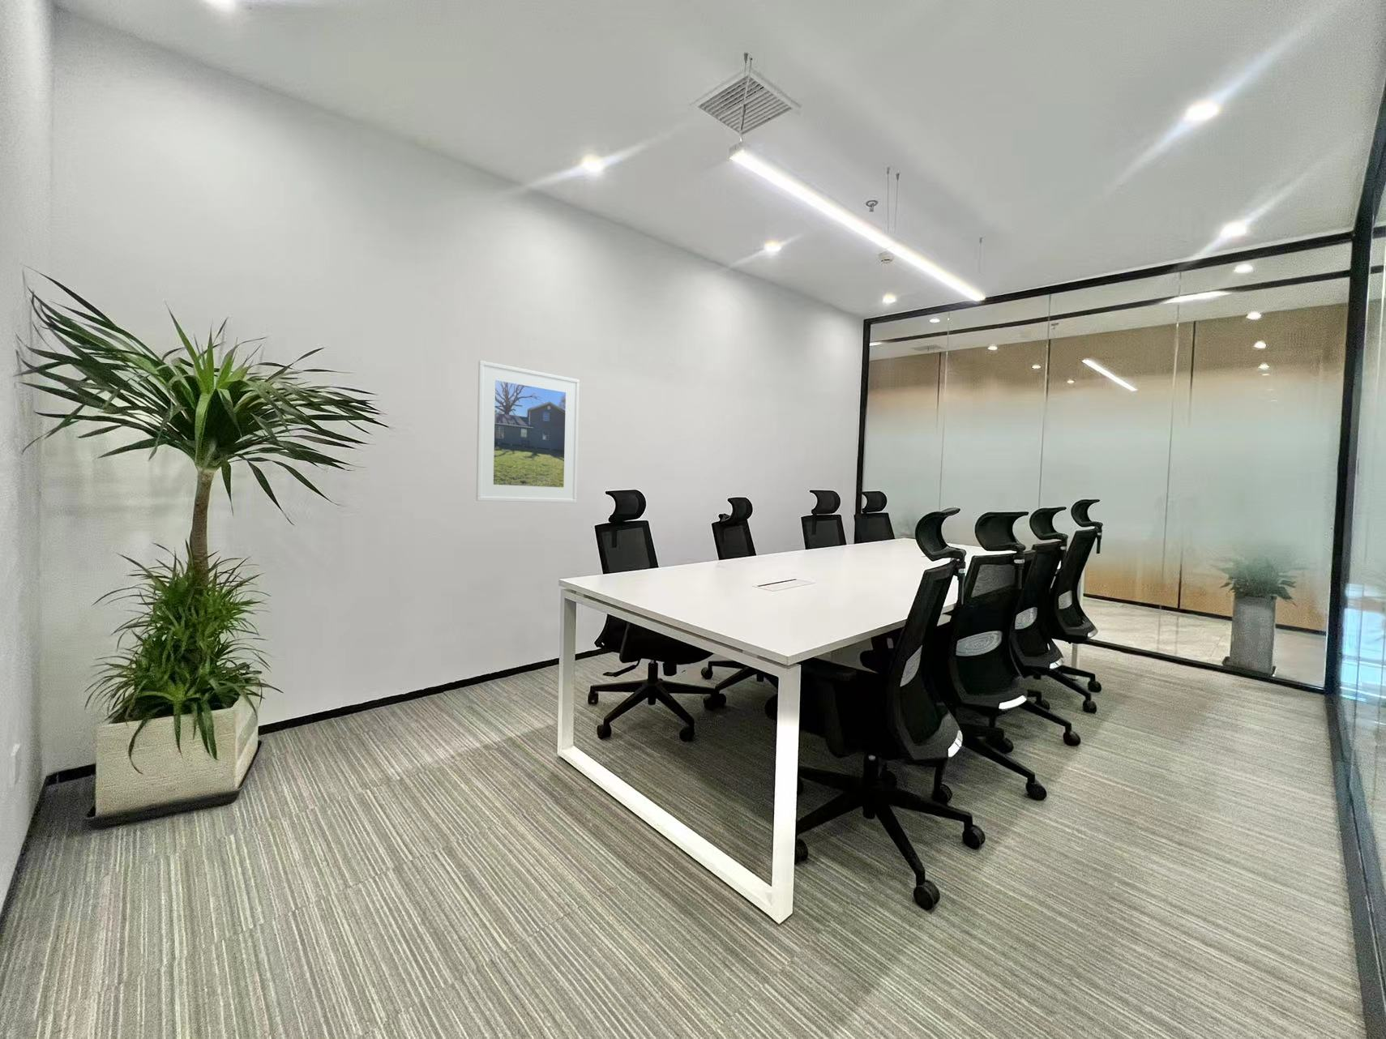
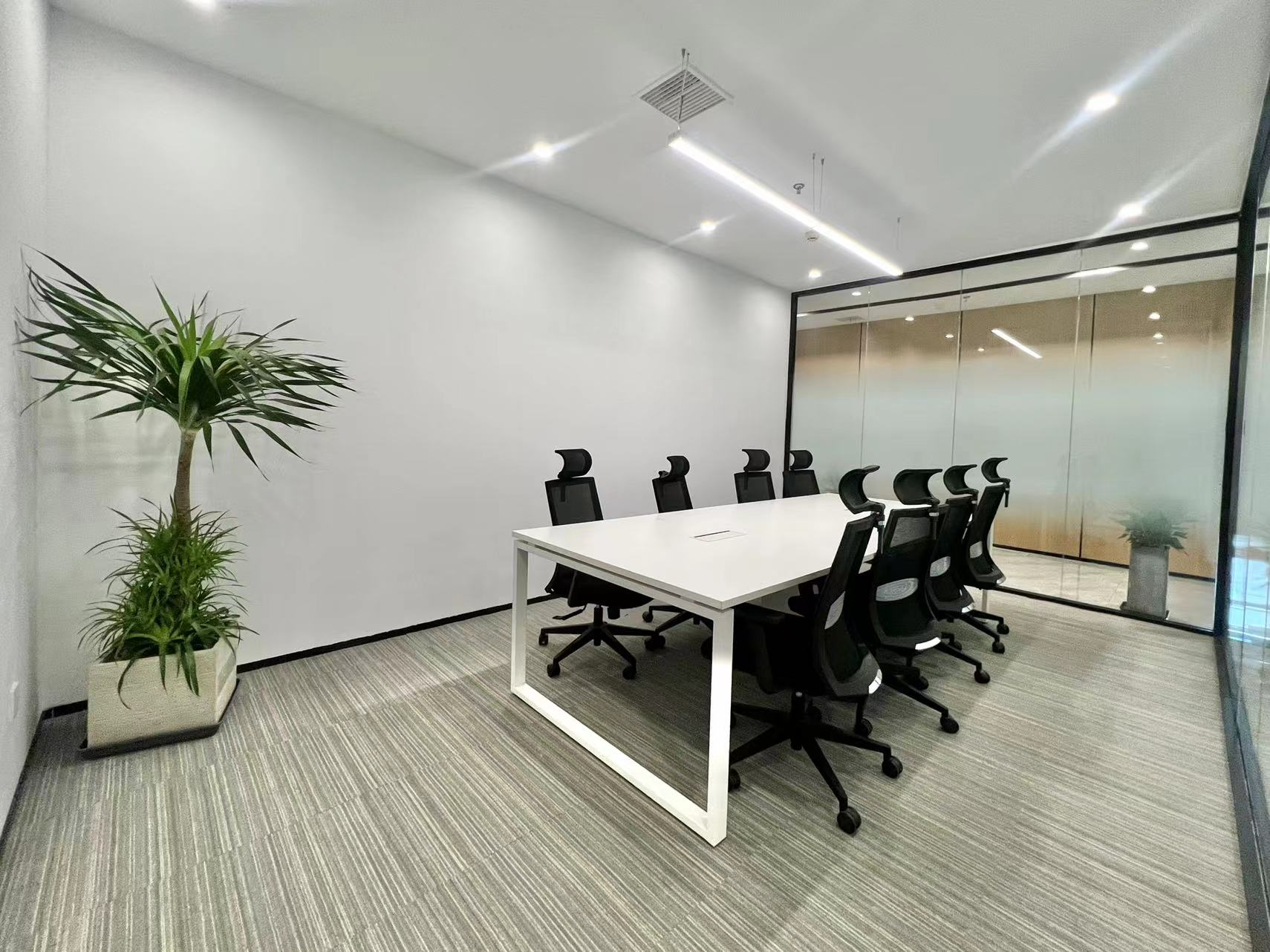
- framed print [475,360,581,503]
